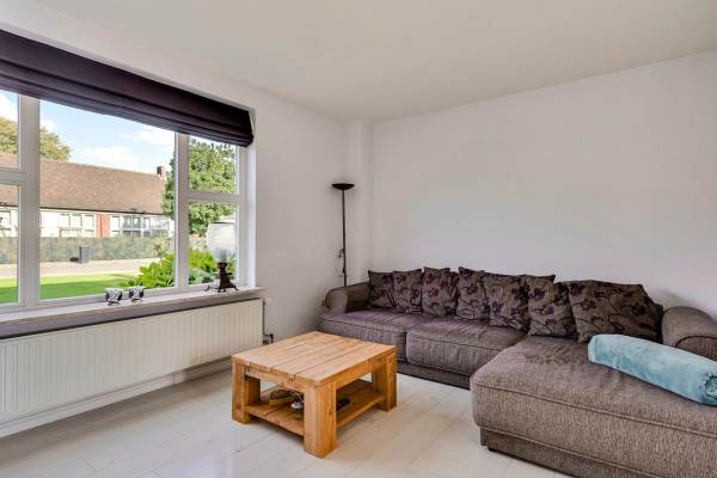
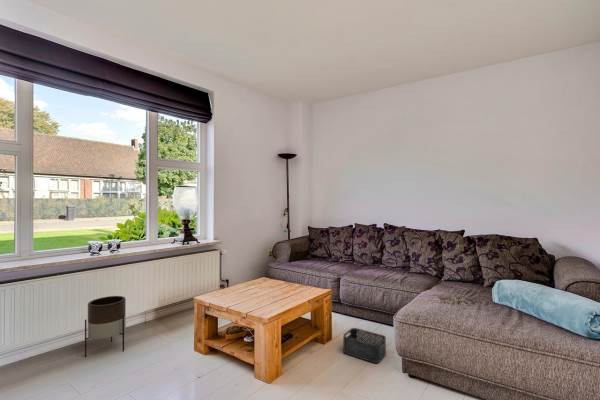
+ storage bin [342,327,387,364]
+ planter [84,295,127,358]
